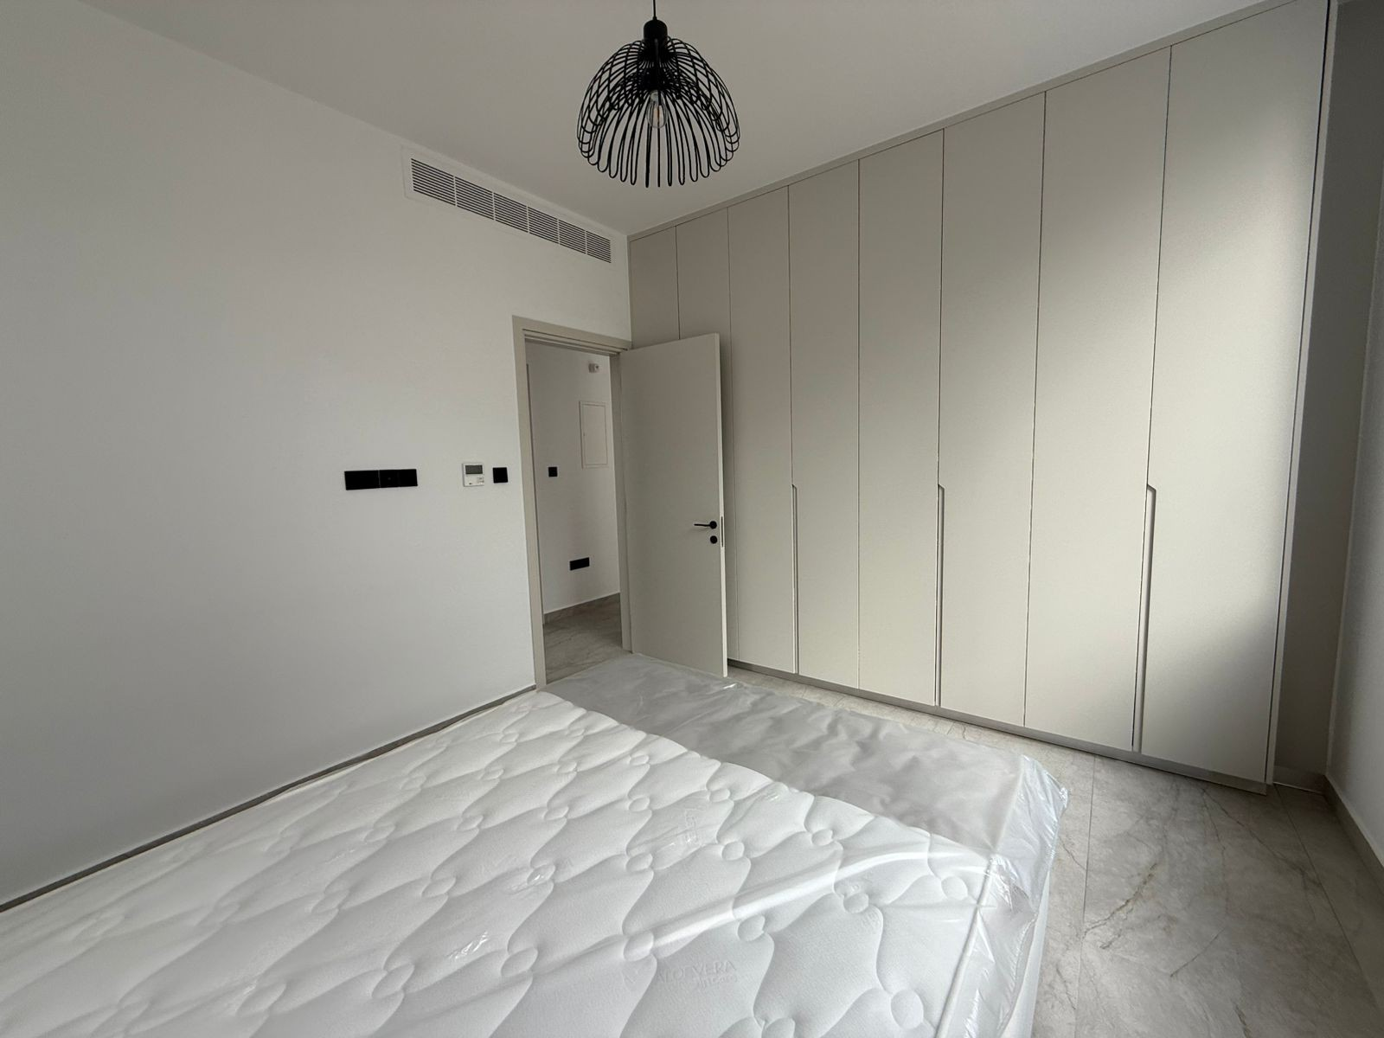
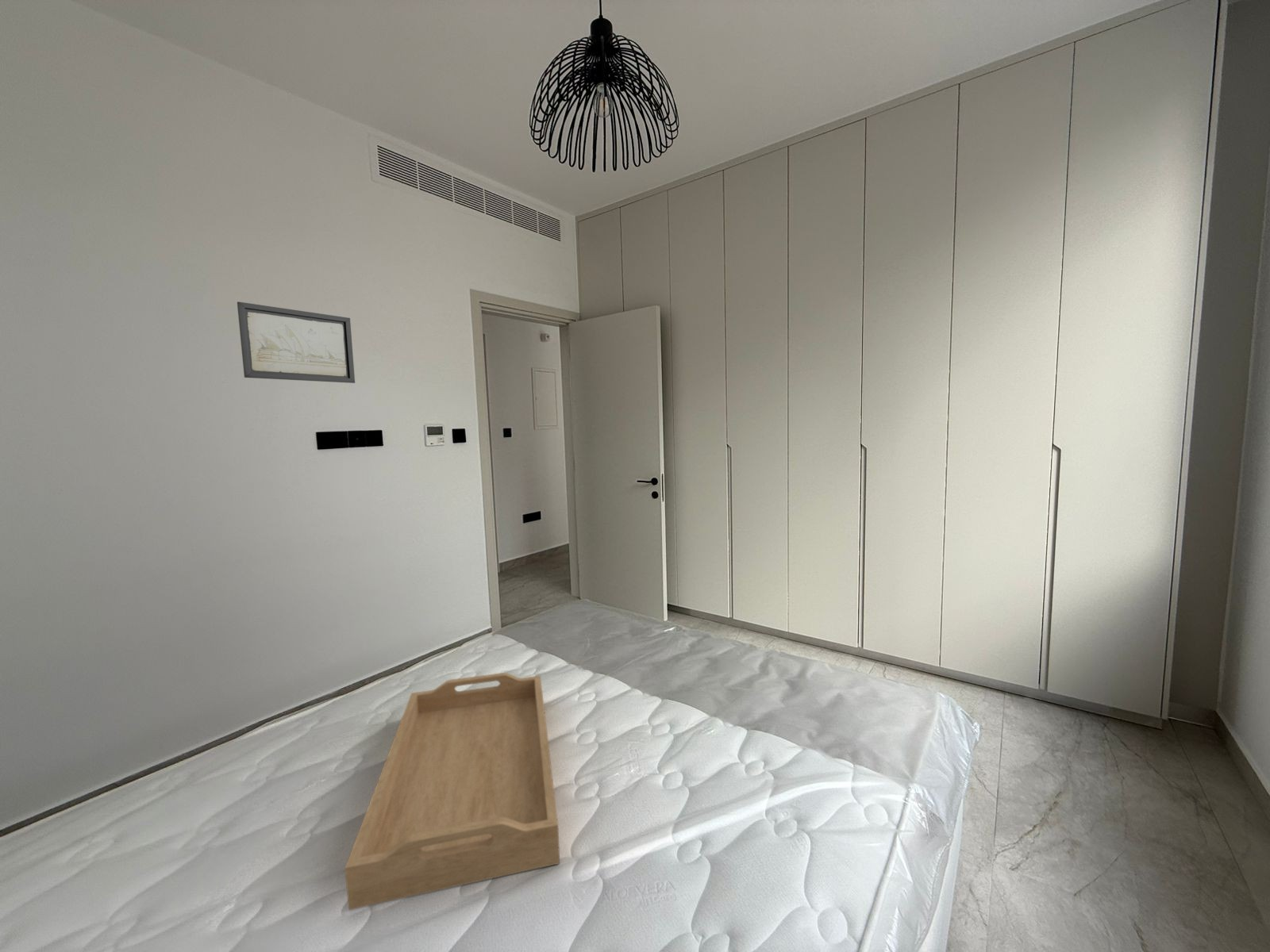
+ wall art [237,301,356,384]
+ serving tray [344,672,560,911]
